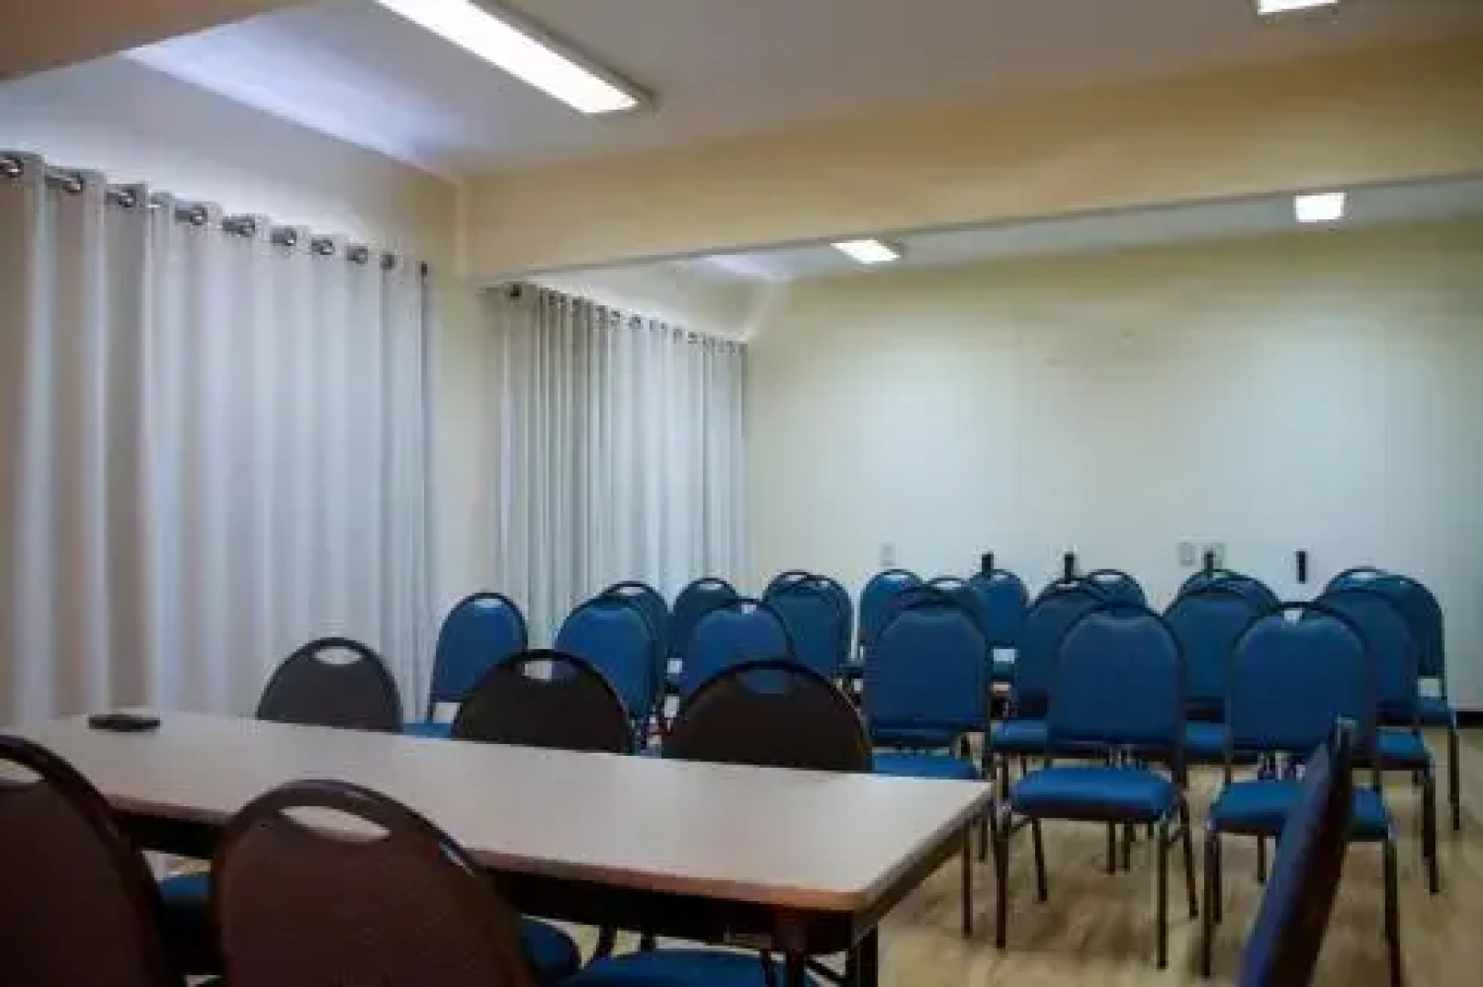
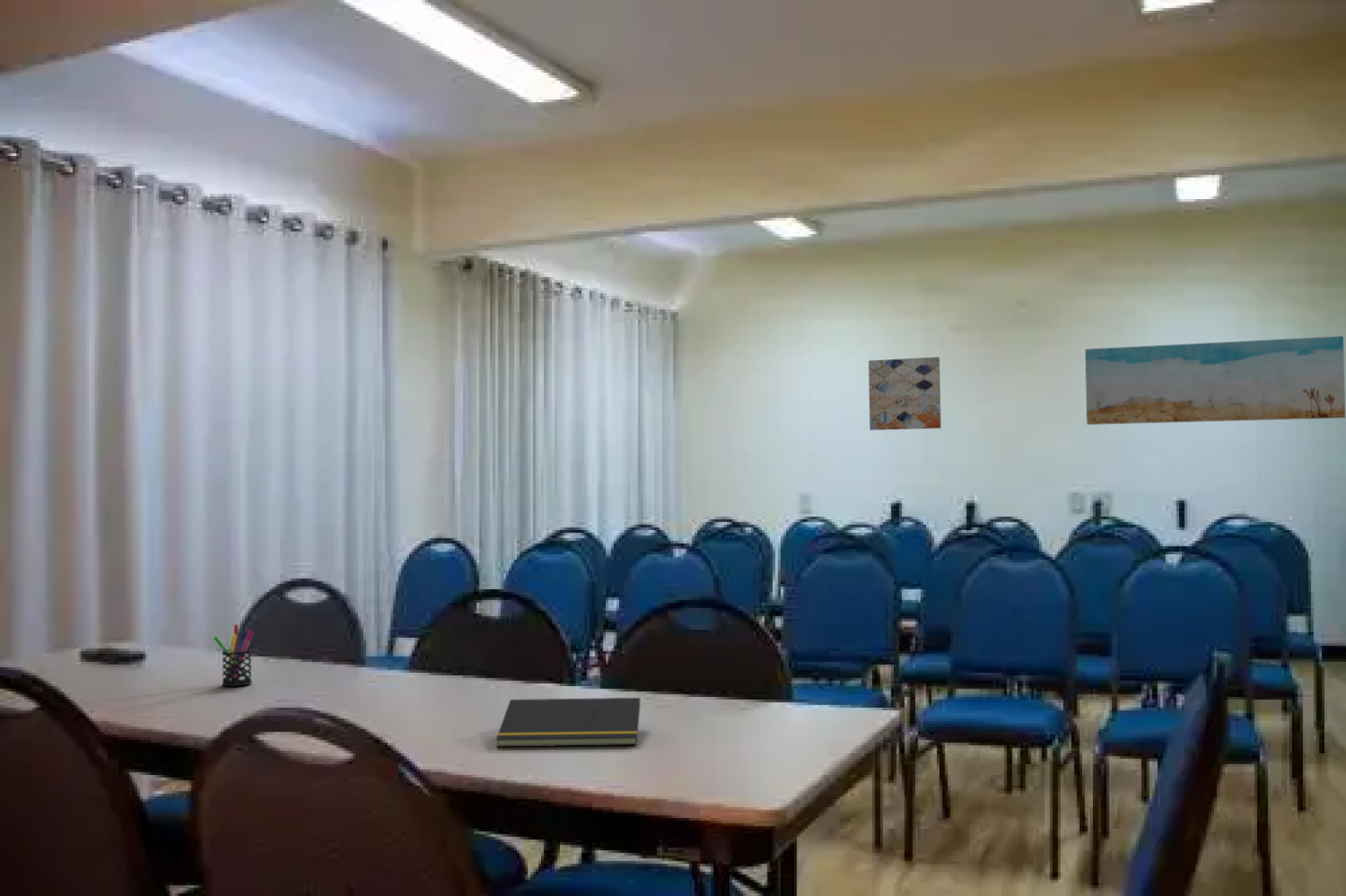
+ wall art [868,356,942,431]
+ wall art [1085,335,1346,426]
+ notepad [495,697,641,747]
+ pen holder [212,624,255,687]
